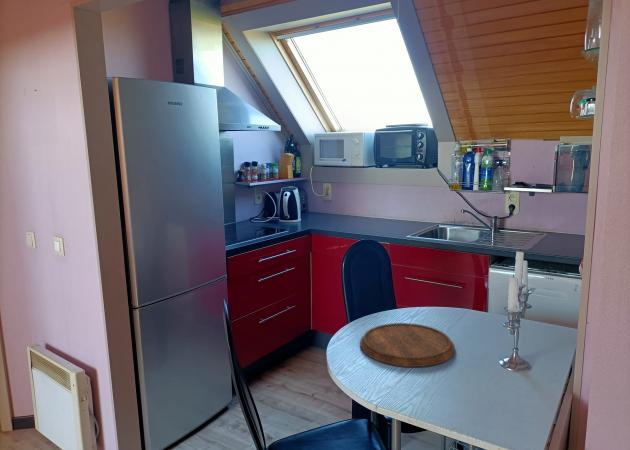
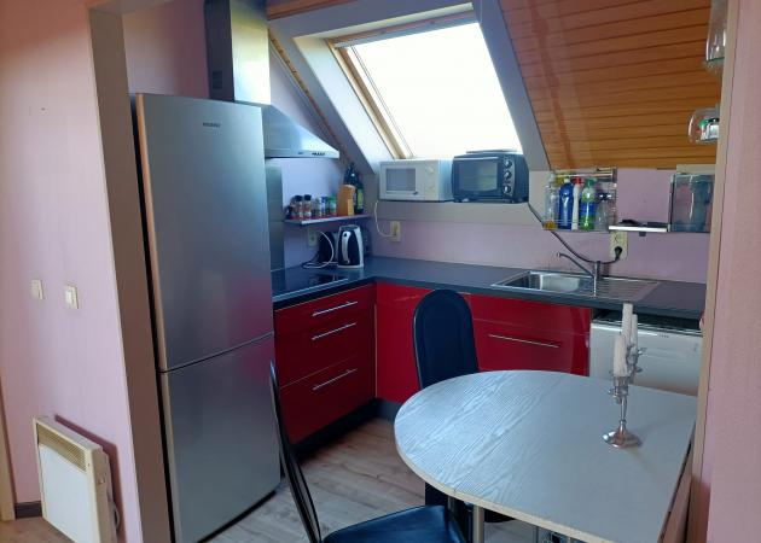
- cutting board [359,322,456,368]
